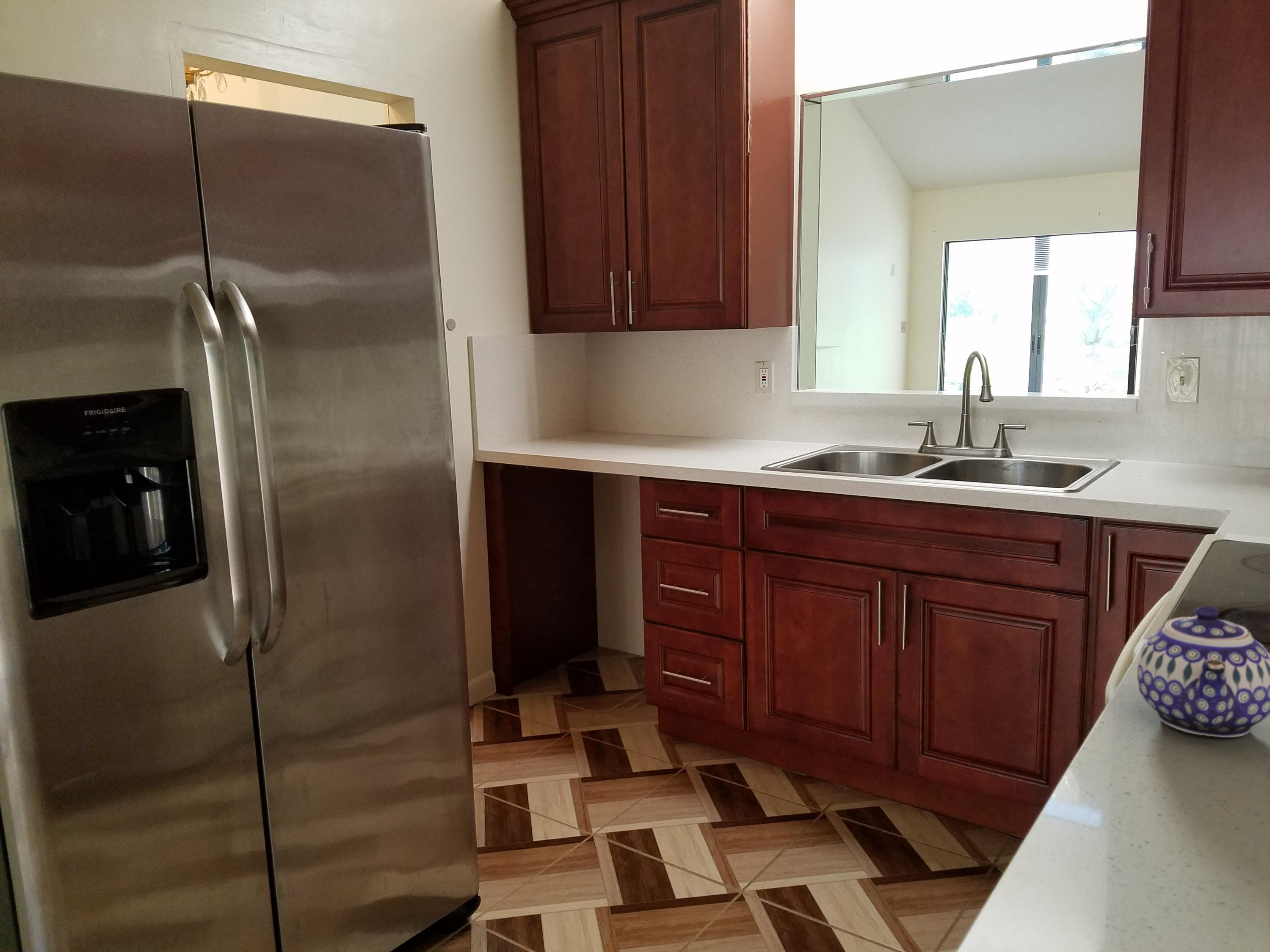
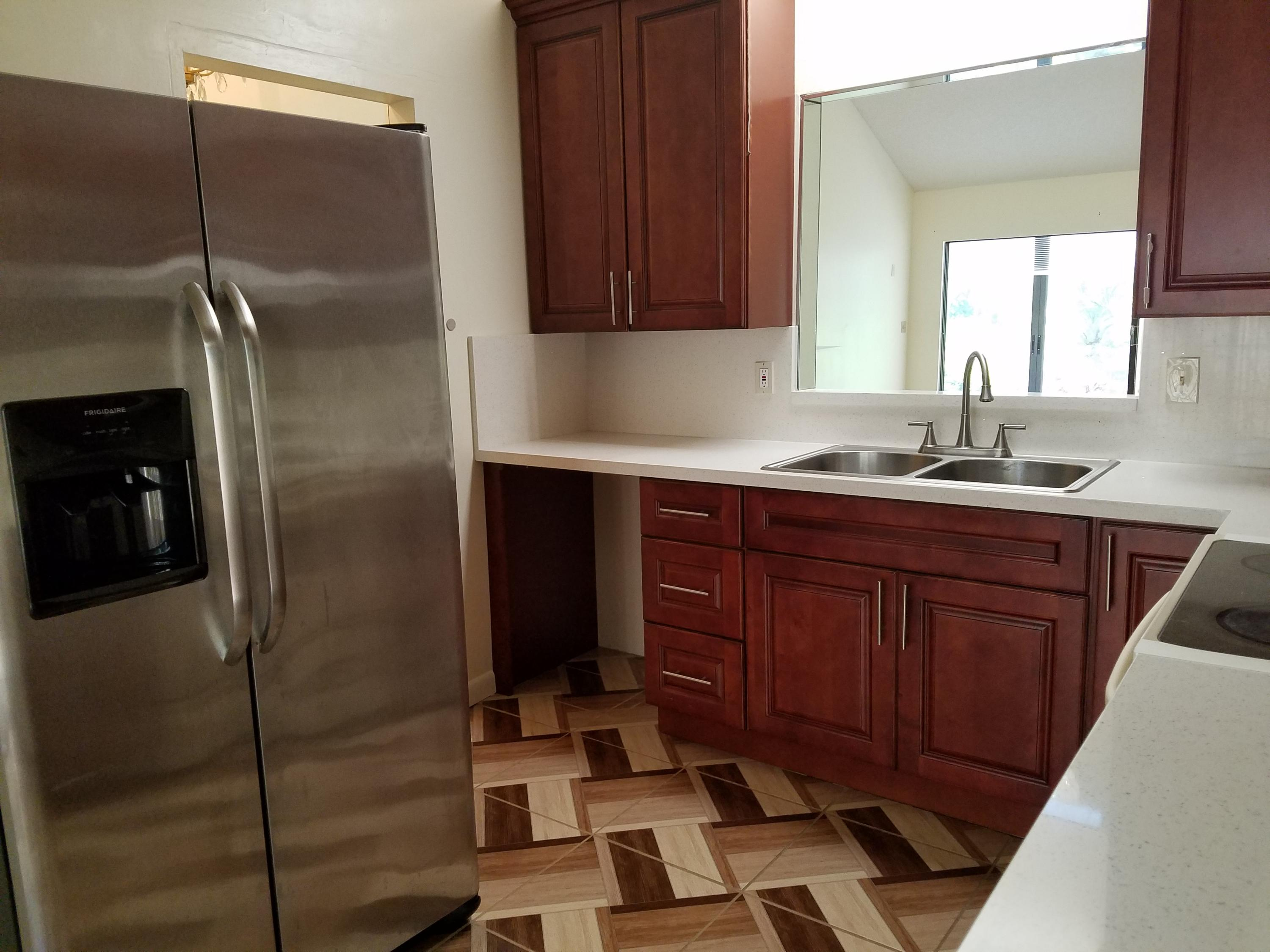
- teapot [1137,605,1270,738]
